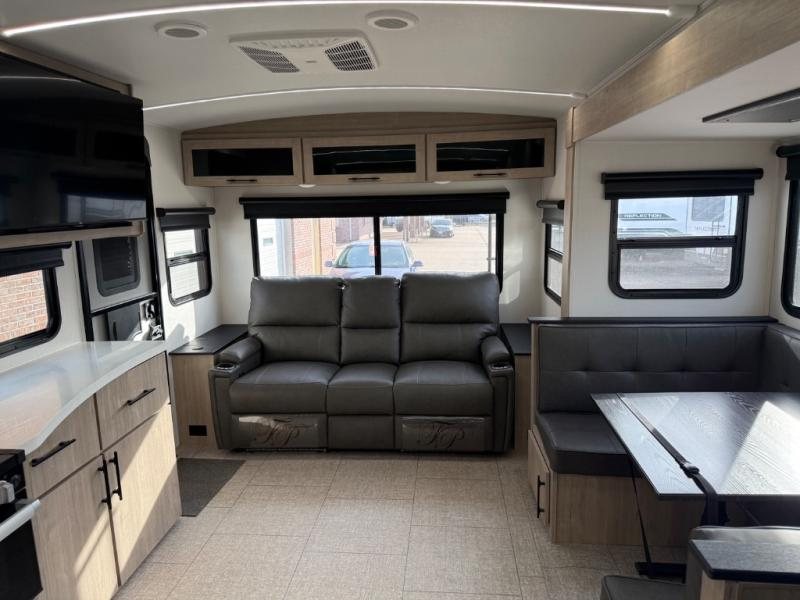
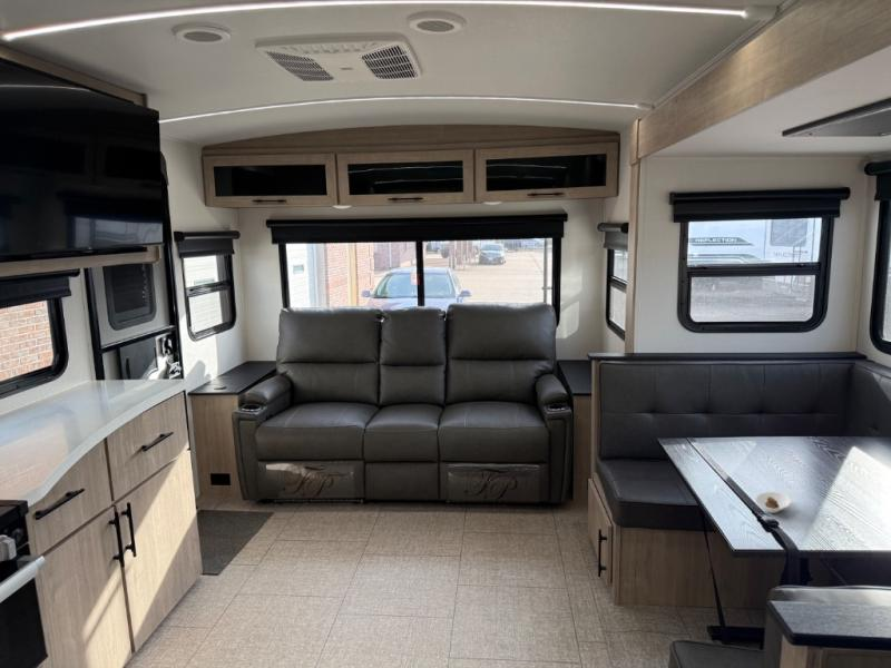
+ saucer [754,491,792,514]
